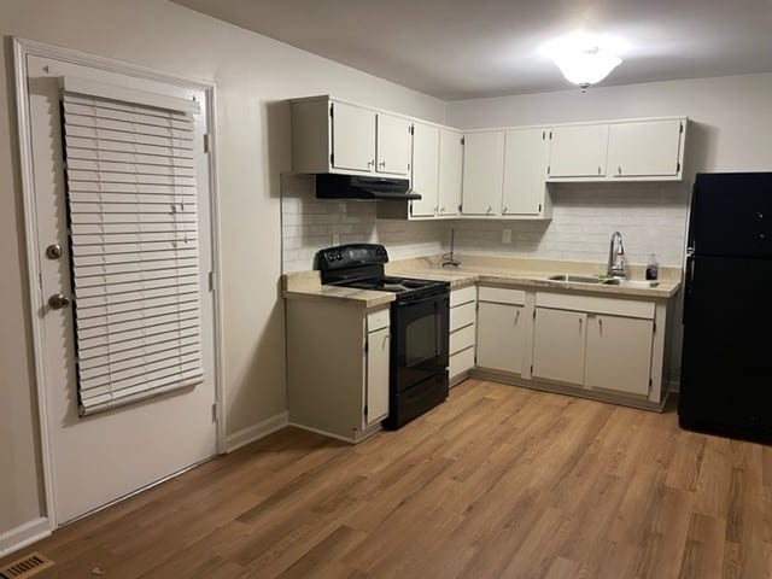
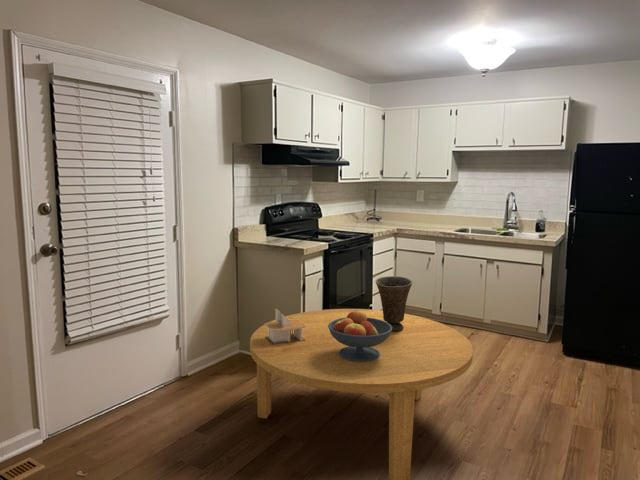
+ napkin holder [264,308,306,345]
+ dining table [249,308,474,480]
+ vase [375,275,413,332]
+ fruit bowl [328,310,392,362]
